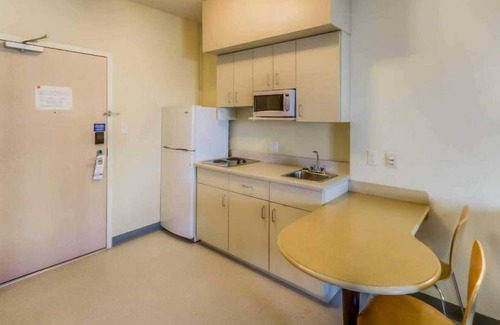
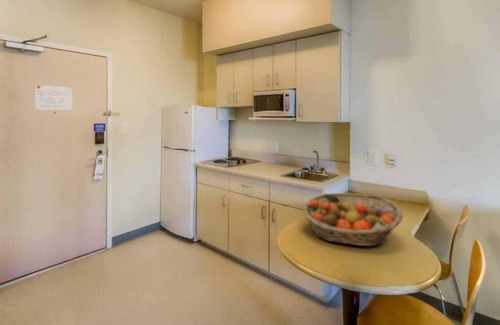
+ fruit basket [302,192,404,247]
